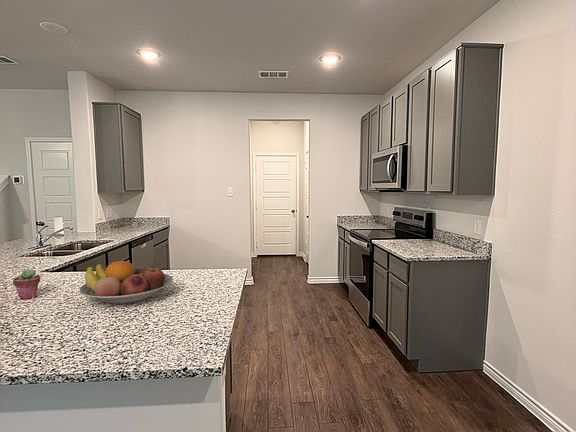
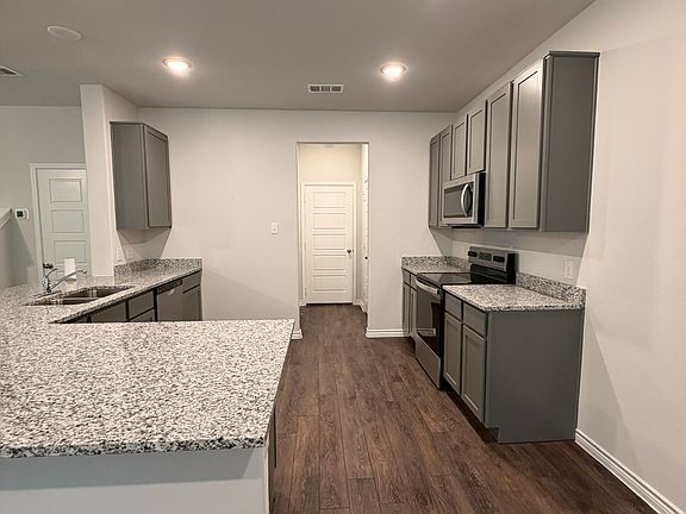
- fruit bowl [78,260,174,305]
- potted succulent [12,268,41,300]
